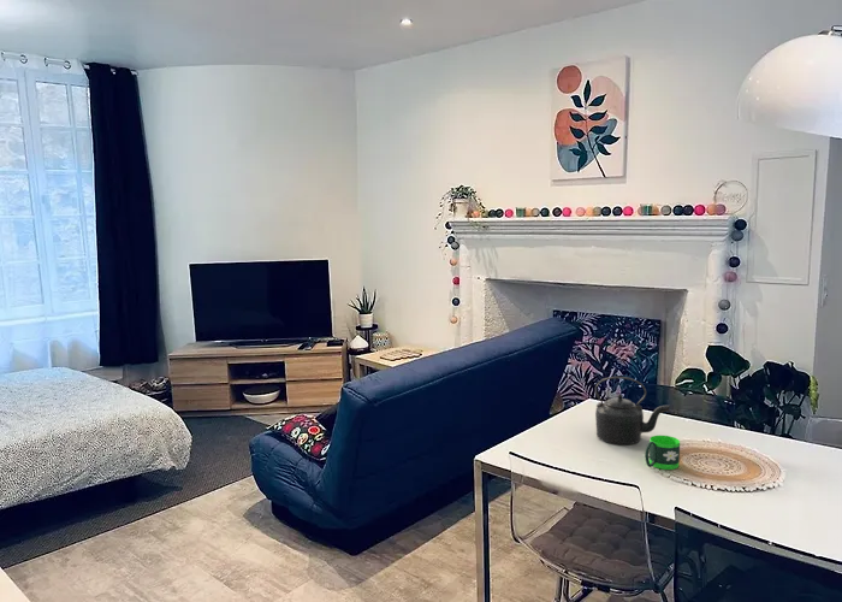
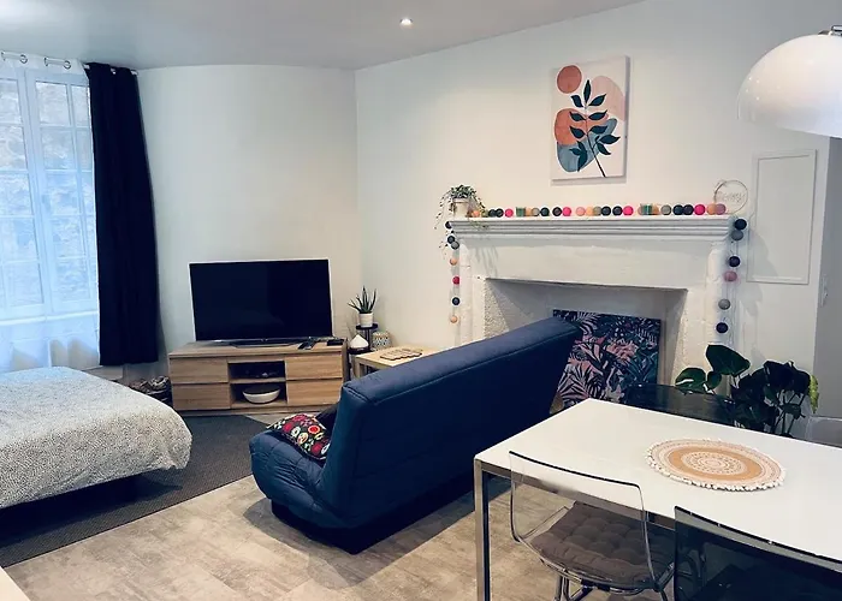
- mug [644,435,681,471]
- kettle [593,376,671,445]
